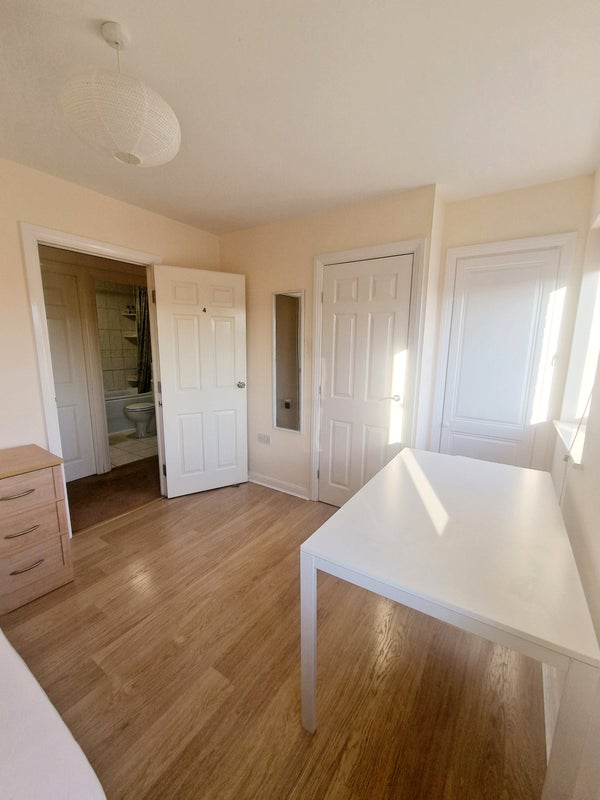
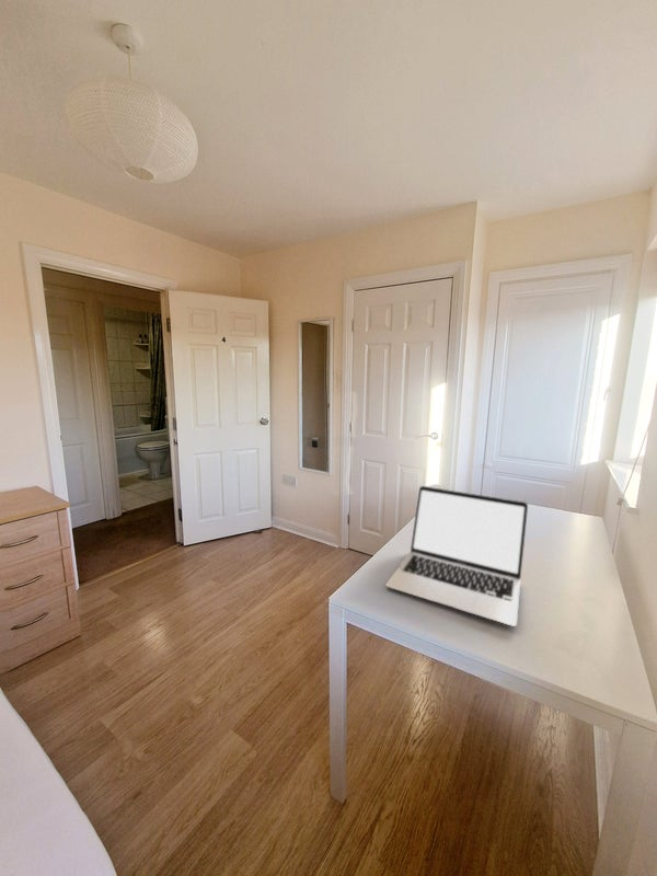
+ laptop [384,485,529,627]
